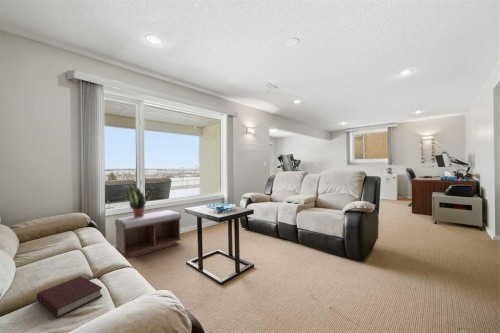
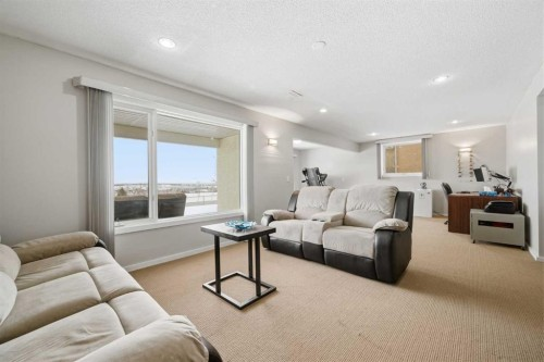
- book [36,275,103,318]
- potted plant [125,182,152,218]
- bench [114,209,182,260]
